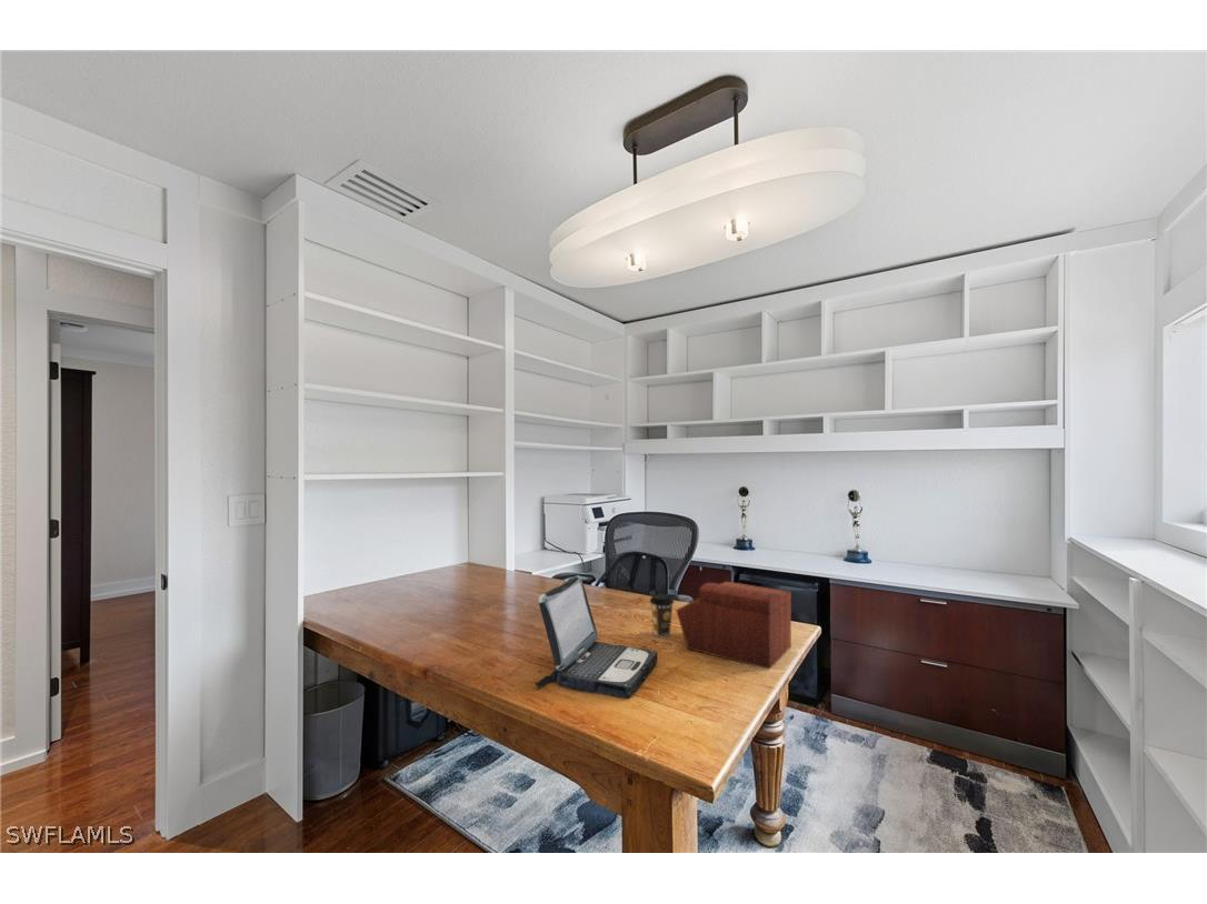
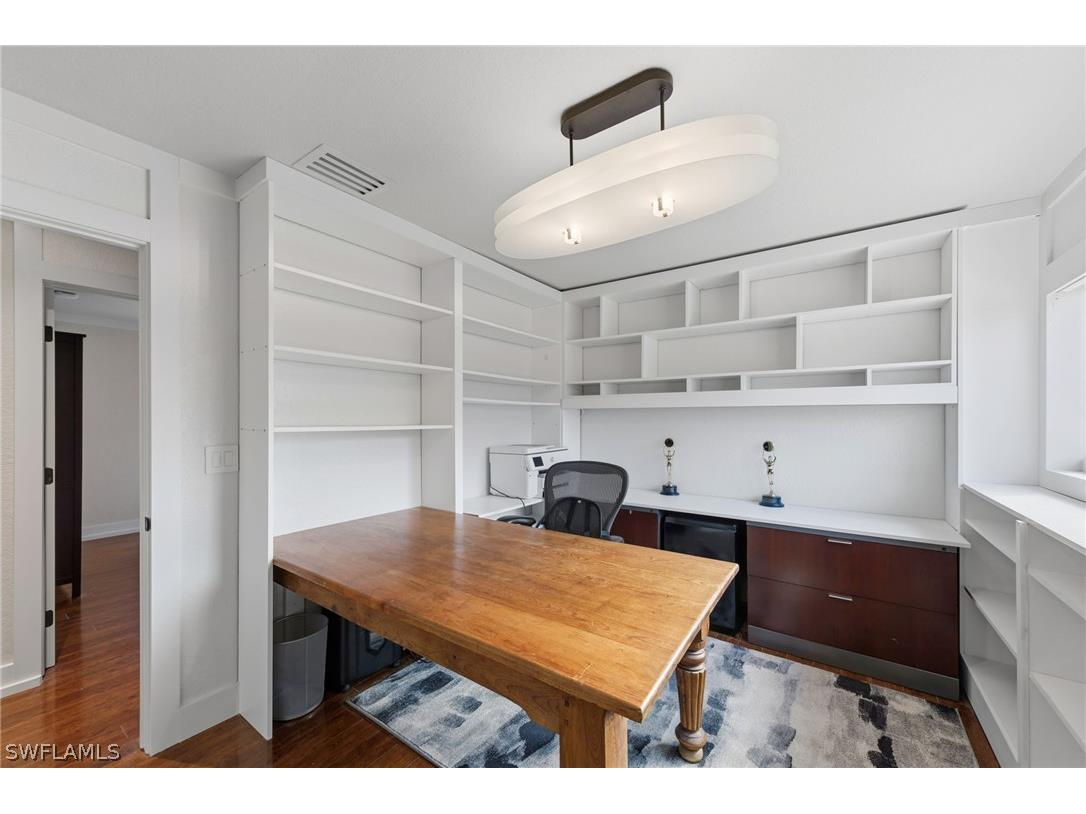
- coffee cup [649,593,675,637]
- laptop [533,574,659,699]
- sewing box [675,581,792,671]
